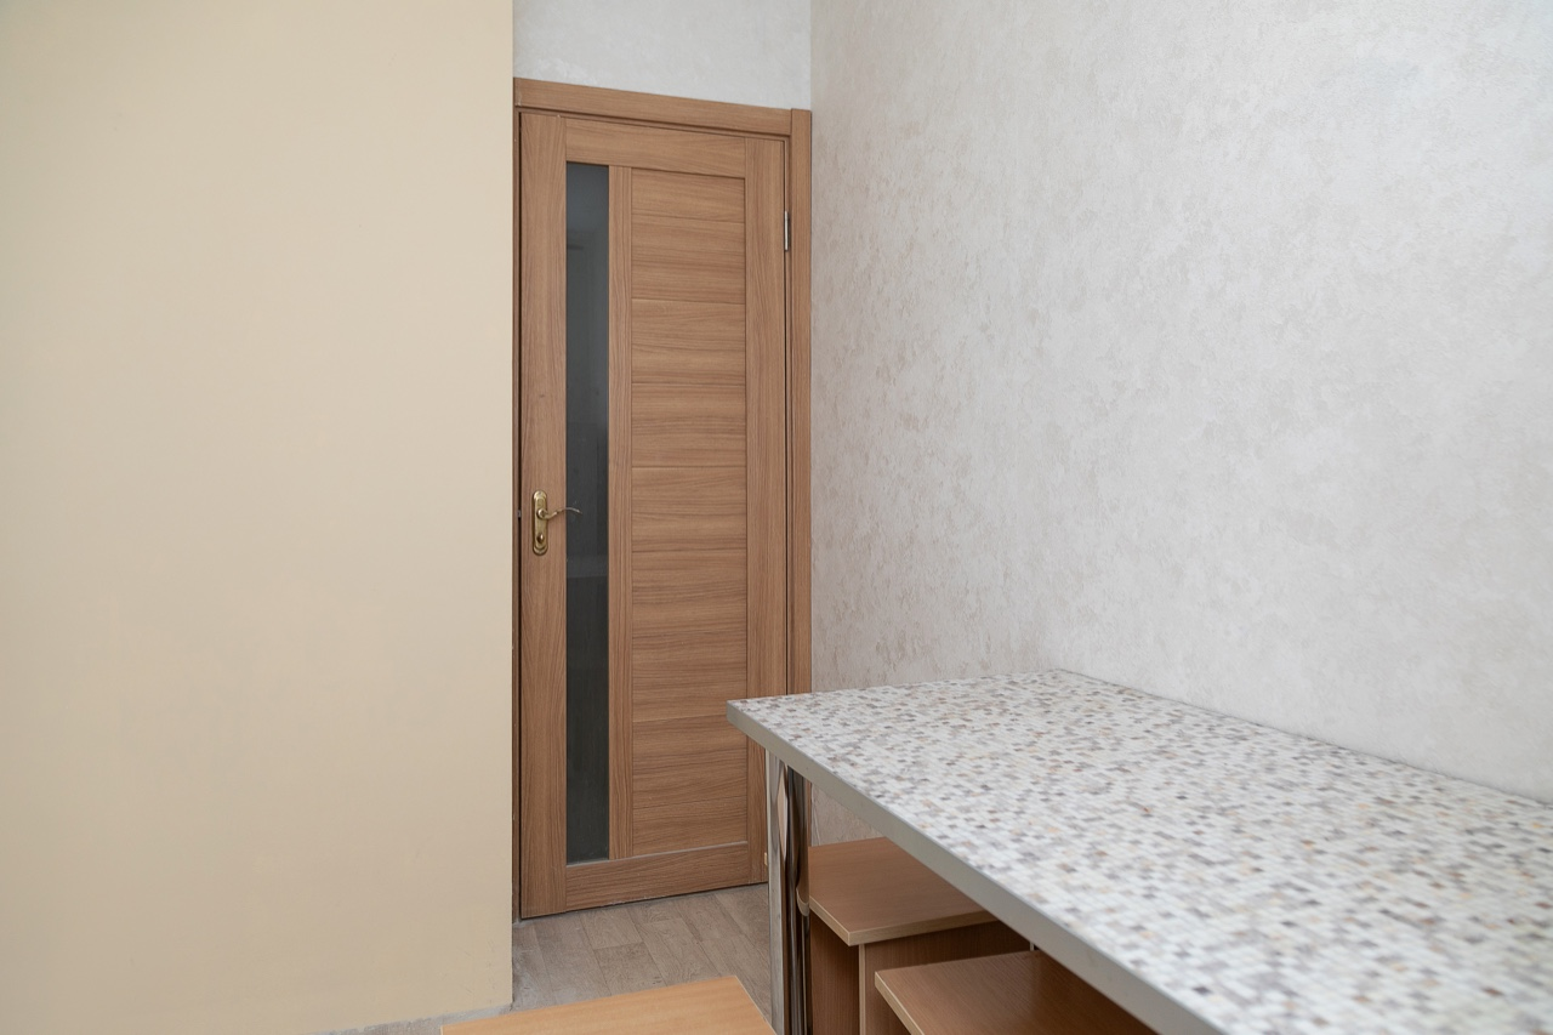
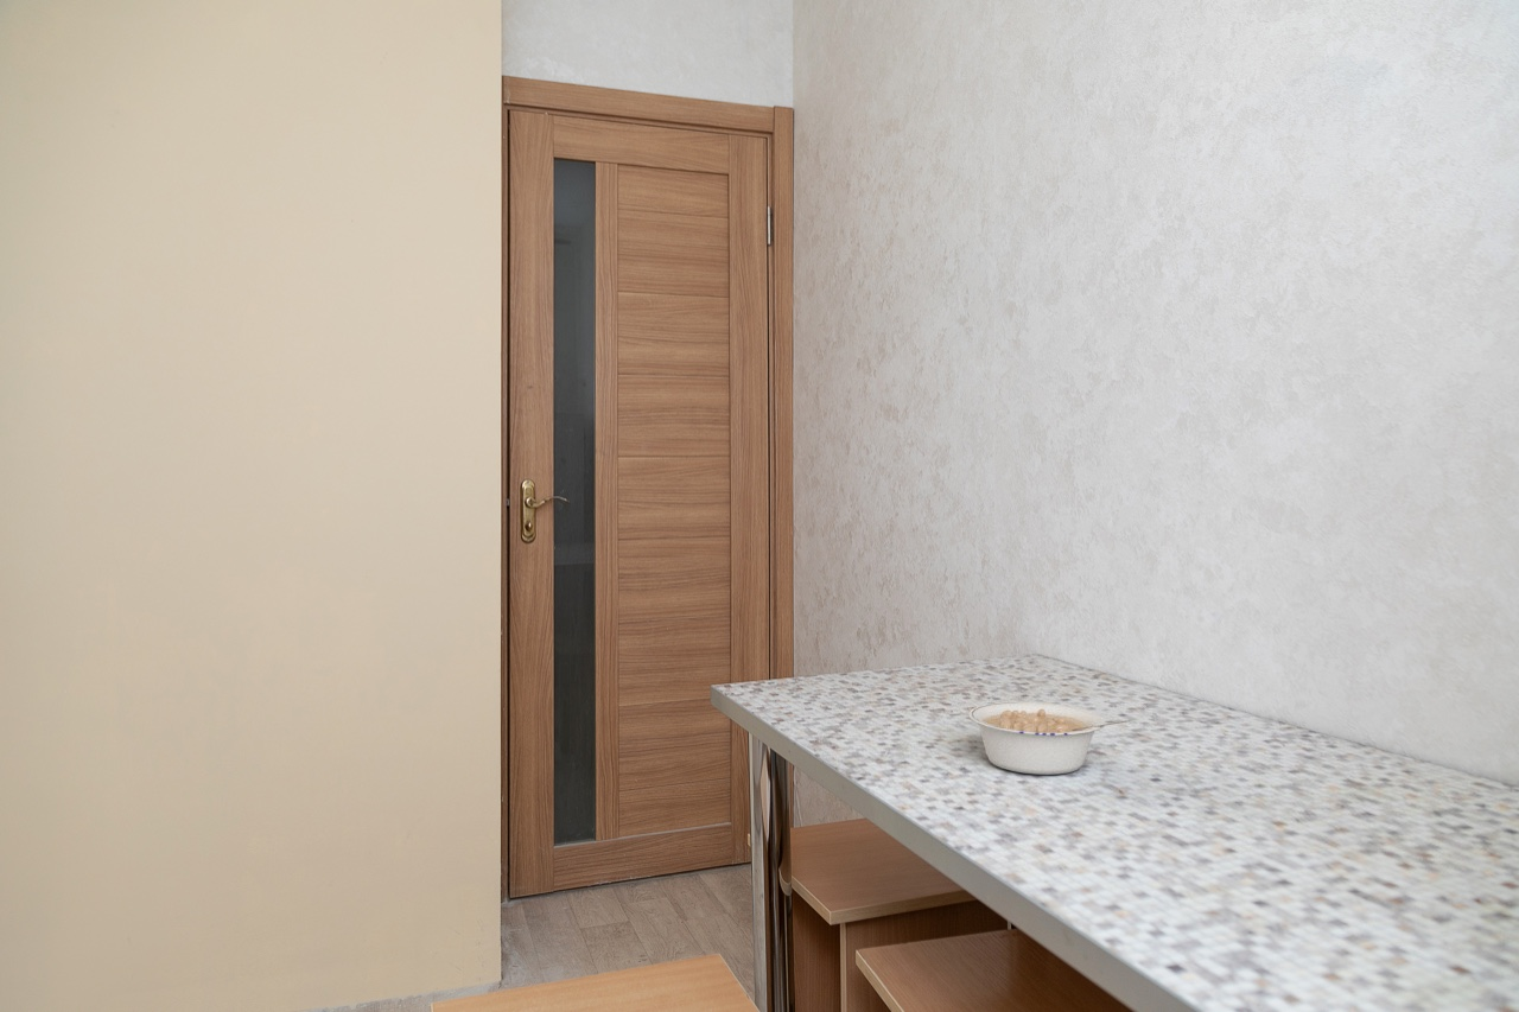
+ legume [967,700,1132,776]
